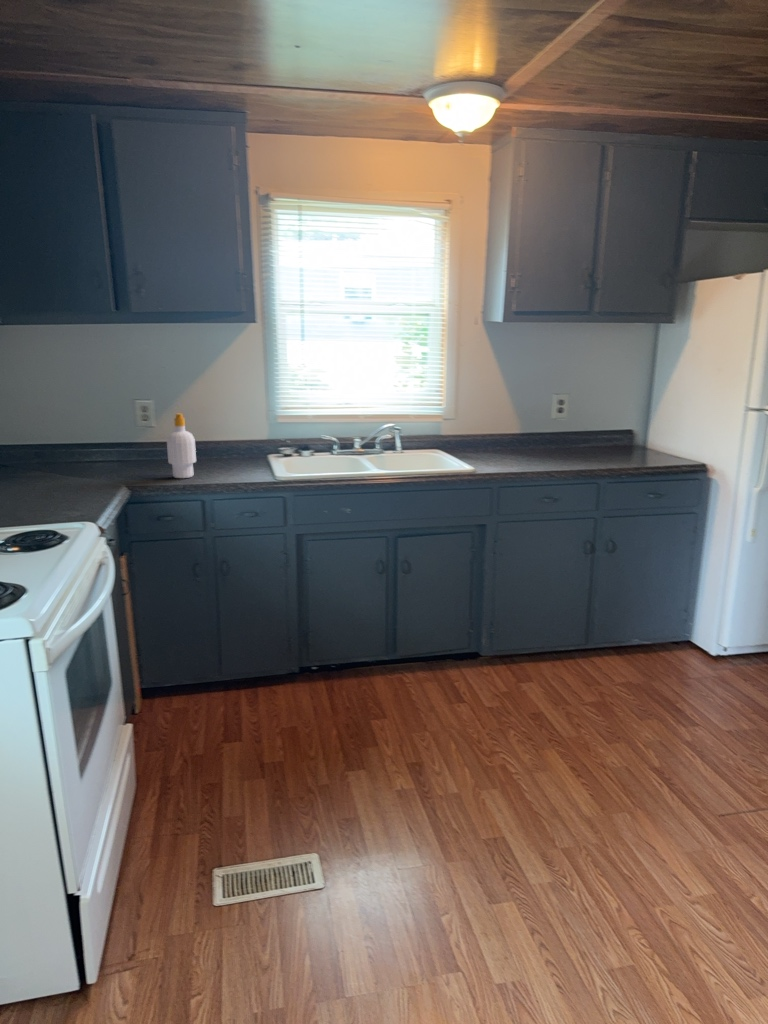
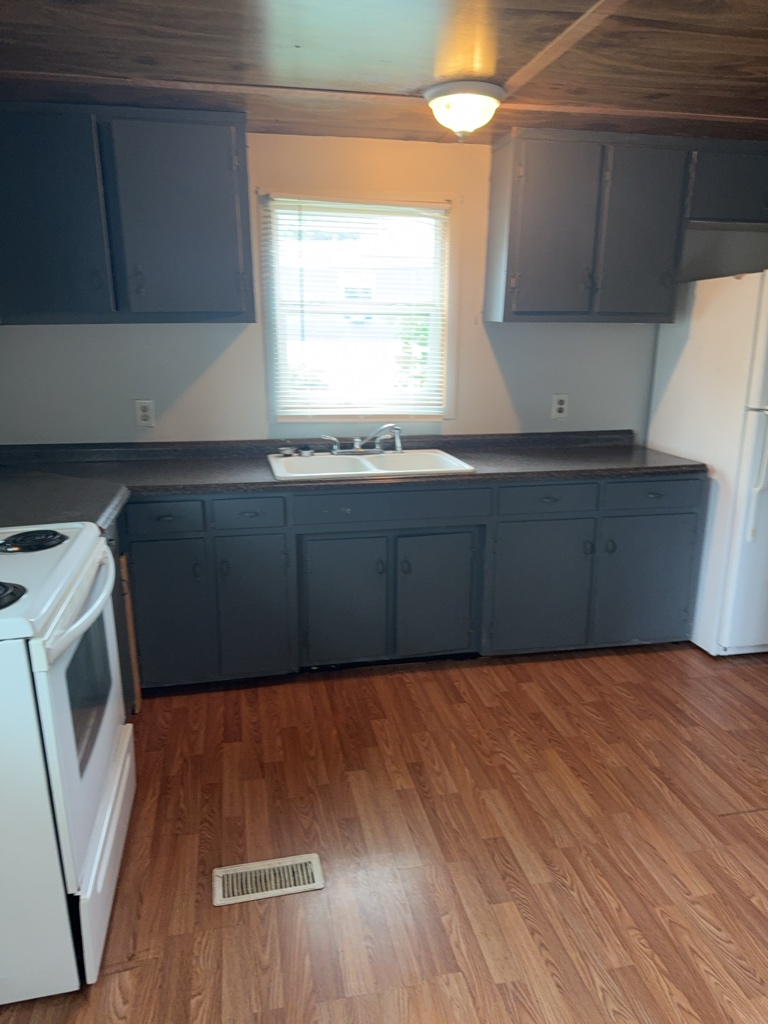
- soap bottle [166,413,197,479]
